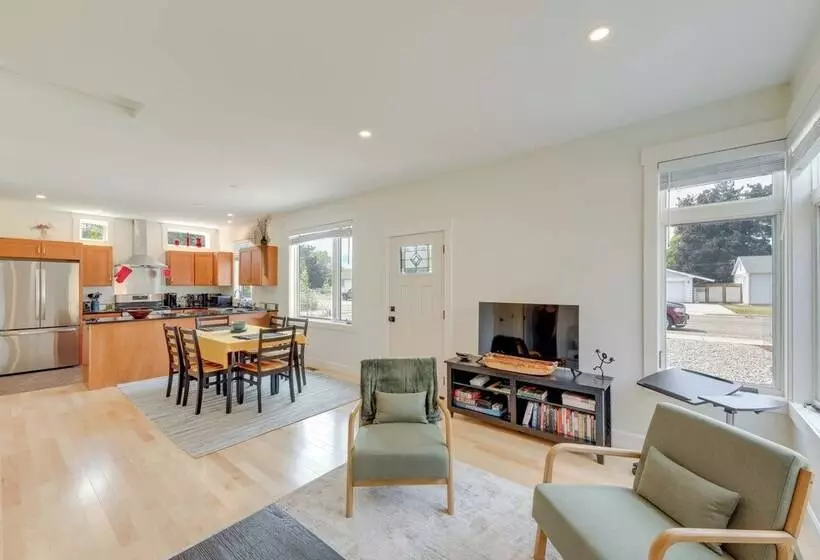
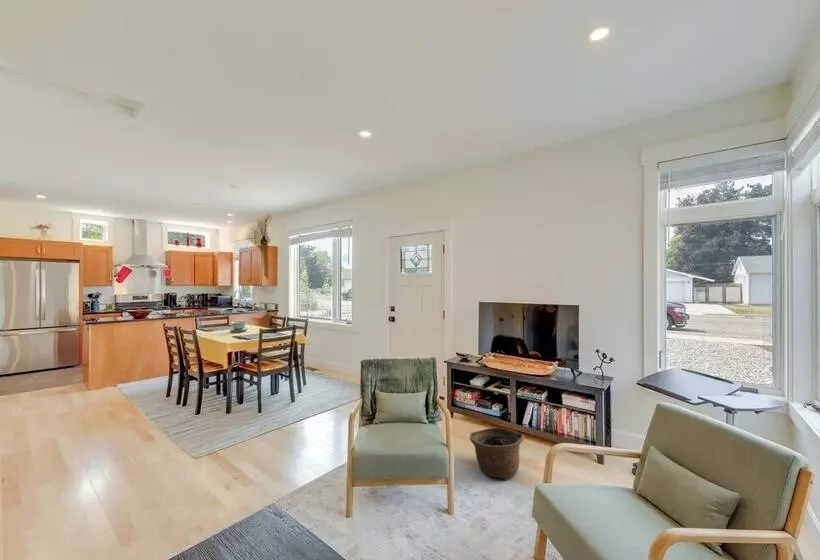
+ basket [469,427,525,481]
